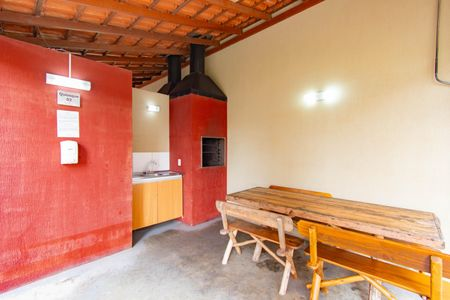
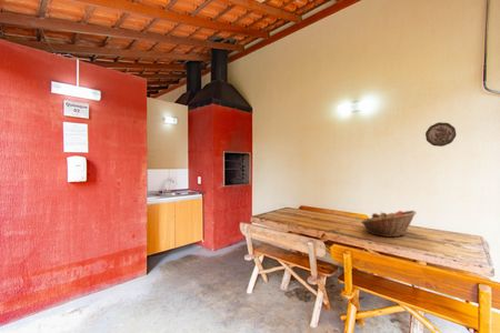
+ fruit basket [360,210,418,238]
+ decorative plate [424,121,457,148]
